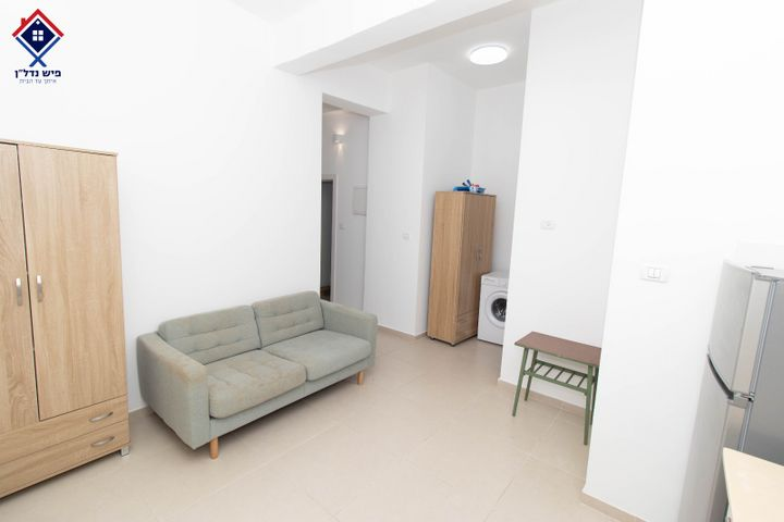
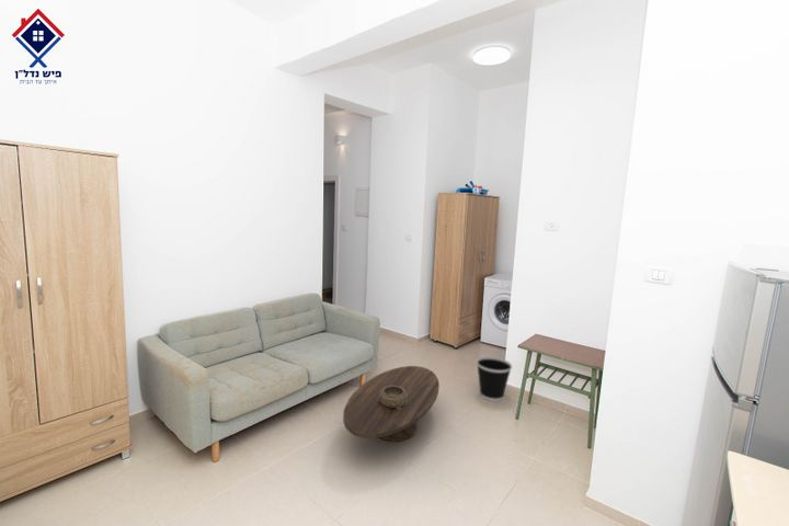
+ decorative bowl [378,386,407,409]
+ wastebasket [476,356,513,402]
+ coffee table [342,365,441,443]
